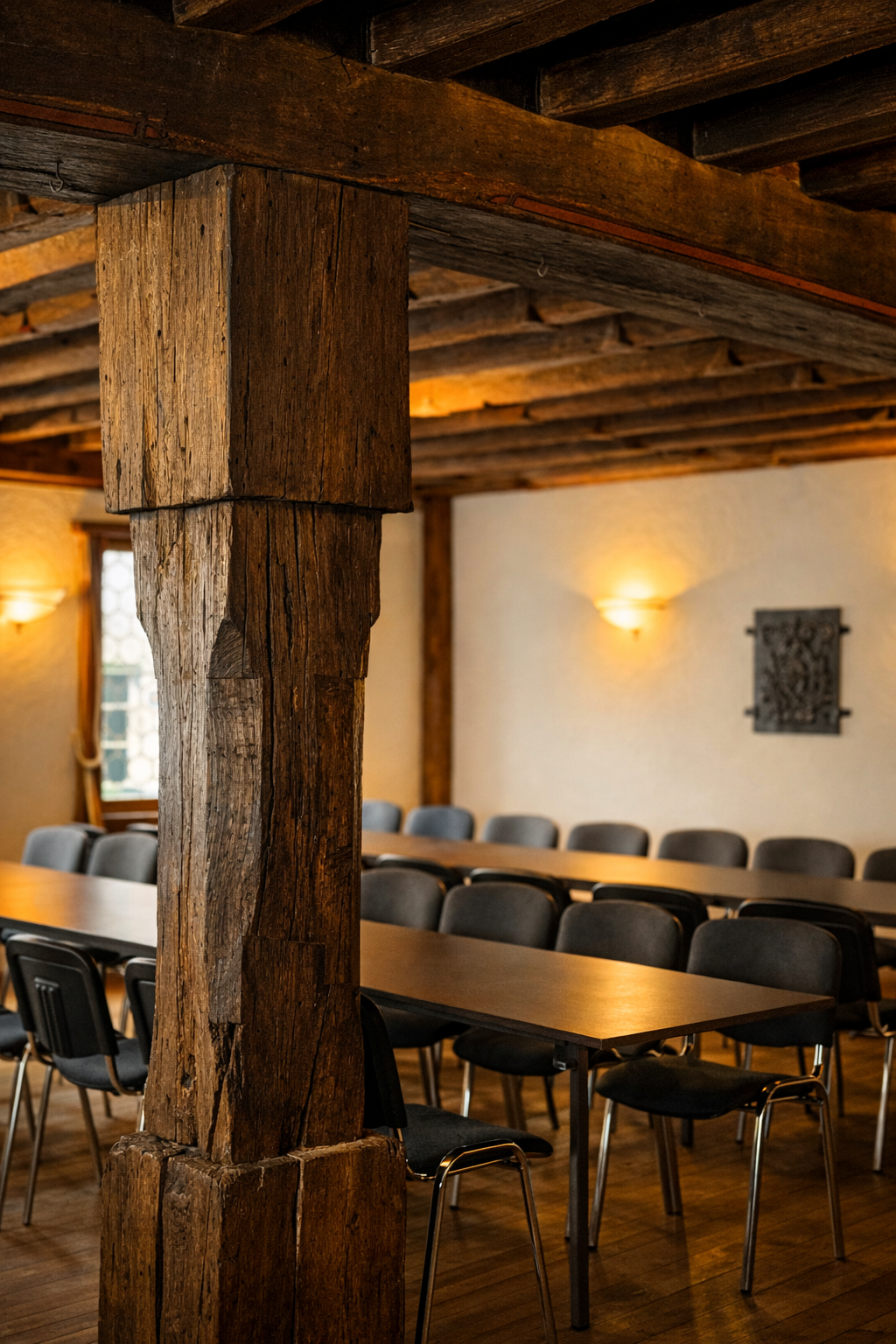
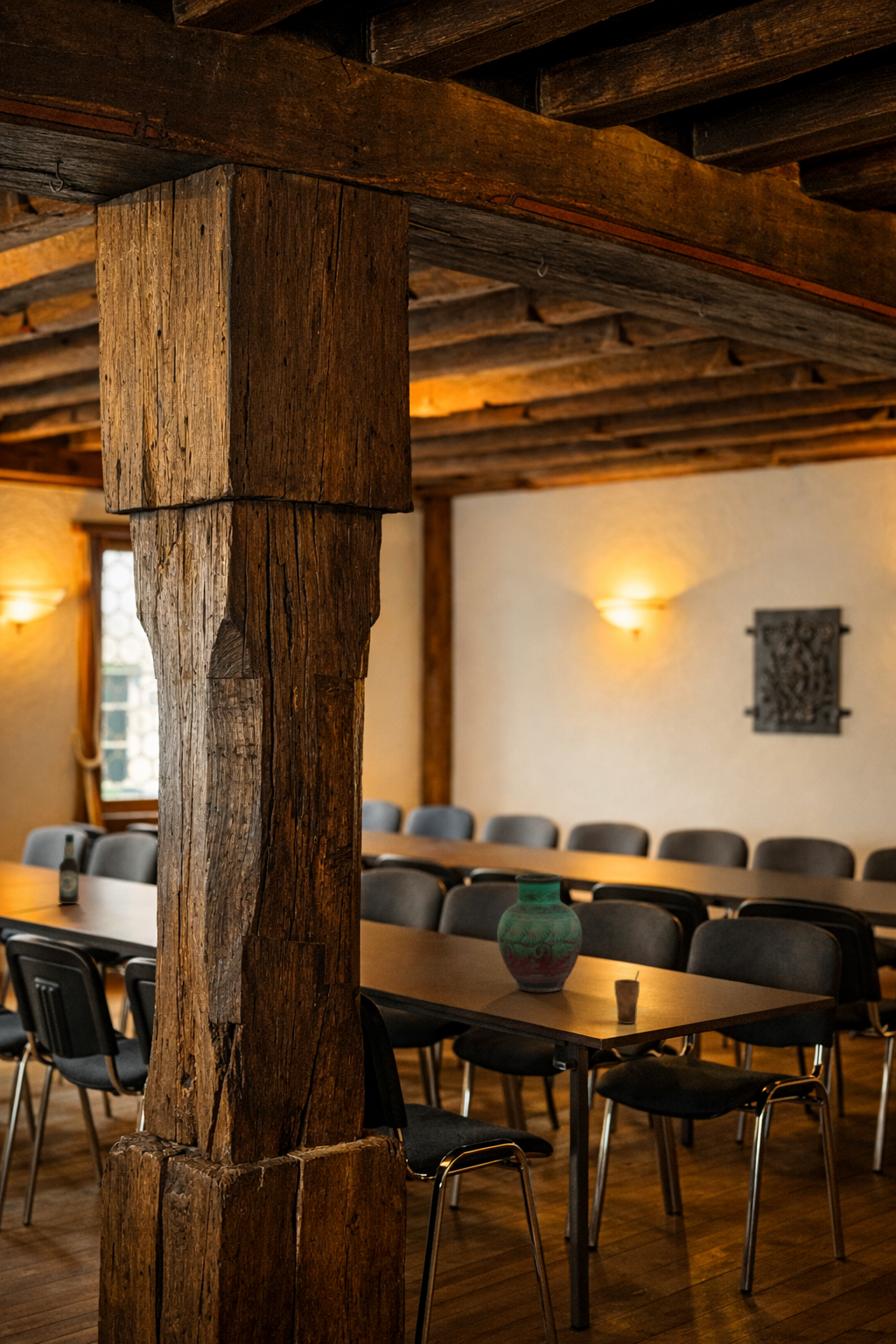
+ bottle [58,833,81,905]
+ cup [613,970,641,1025]
+ vase [496,872,583,994]
